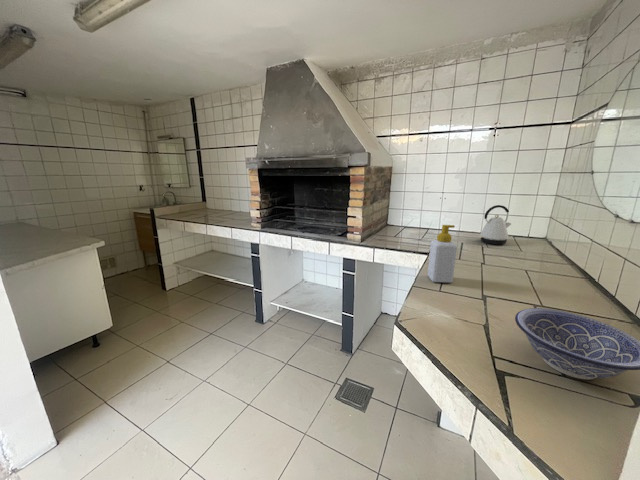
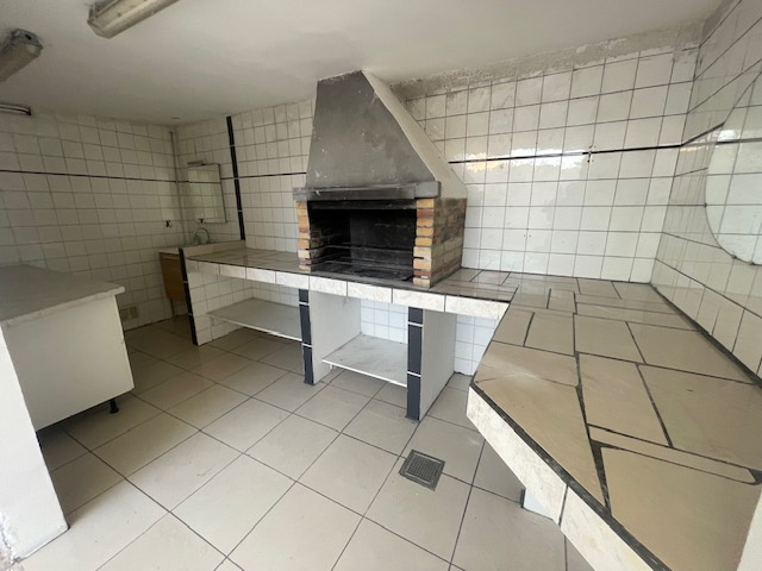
- soap bottle [427,224,458,284]
- decorative bowl [514,307,640,381]
- kettle [478,204,512,246]
